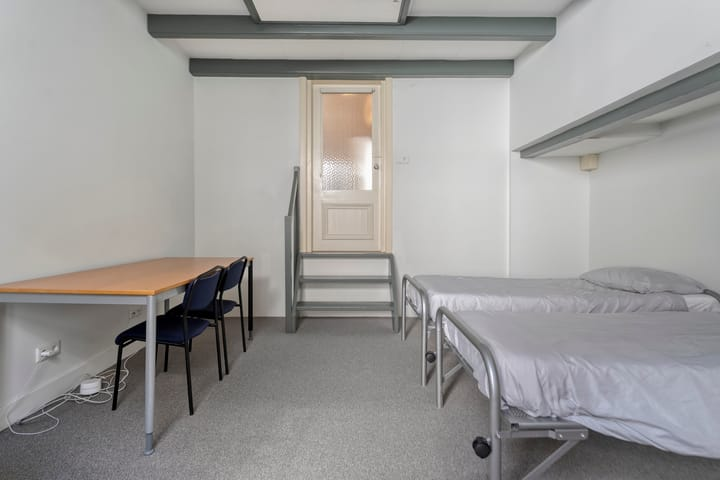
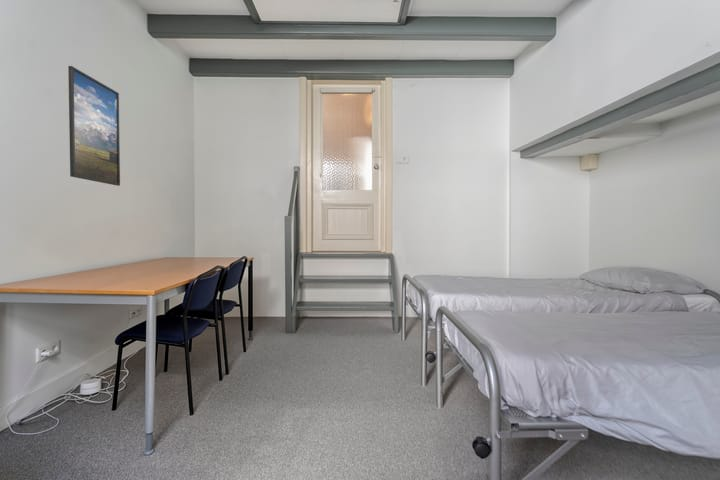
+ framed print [67,65,121,187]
